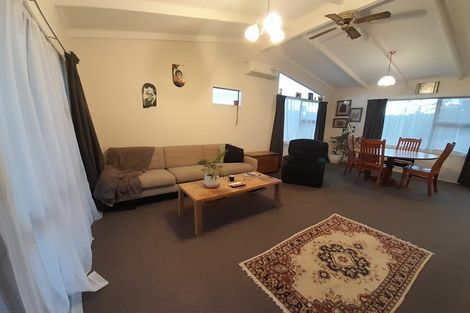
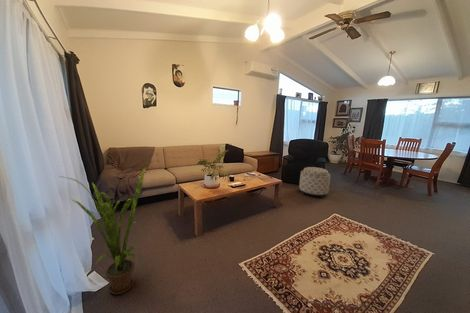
+ house plant [57,166,147,295]
+ ottoman [298,166,331,199]
